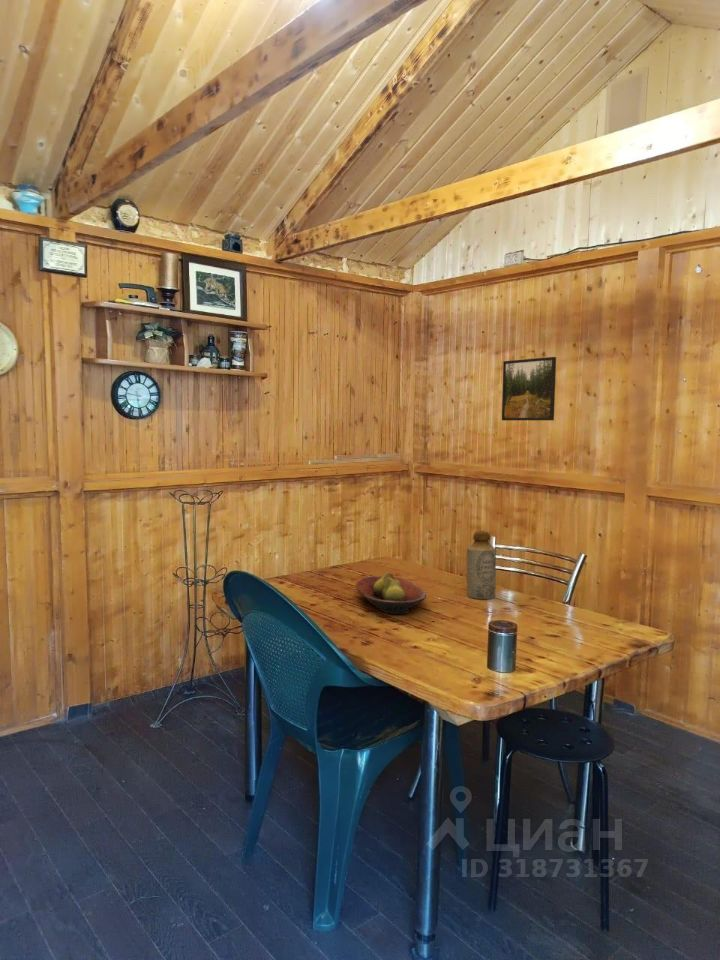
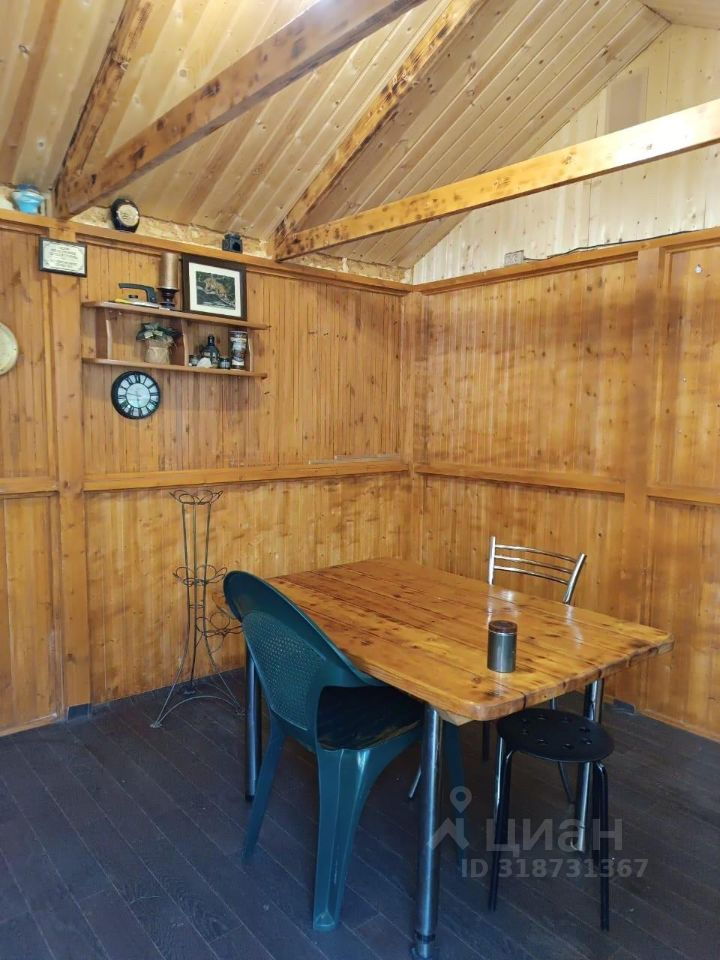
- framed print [501,356,557,421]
- fruit bowl [355,571,427,615]
- bottle [466,529,497,600]
